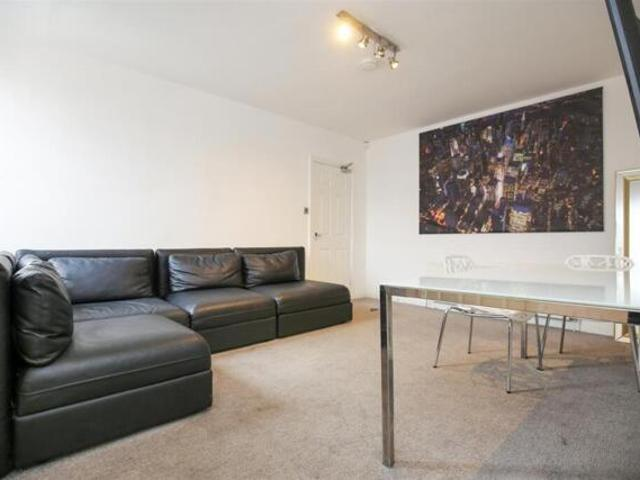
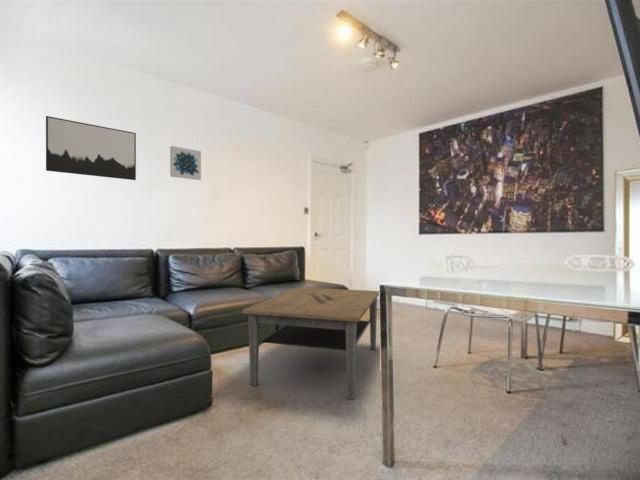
+ wall art [169,145,202,181]
+ coffee table [241,287,380,401]
+ wall art [45,115,137,181]
